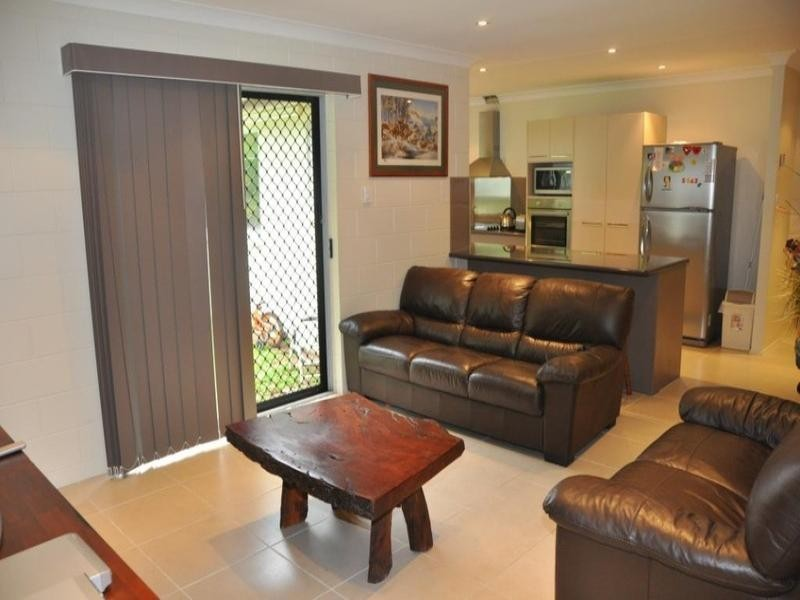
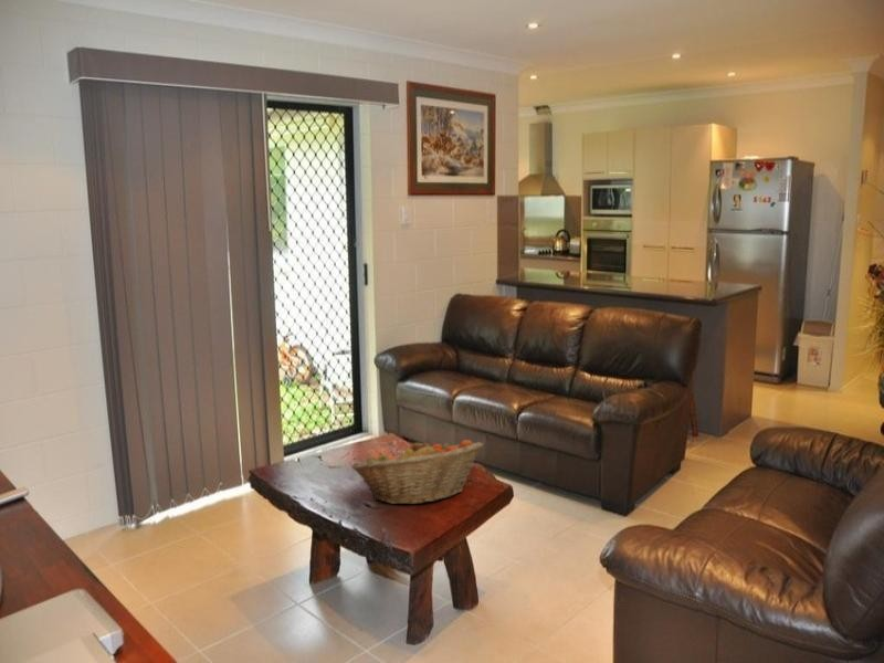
+ fruit basket [350,439,484,505]
